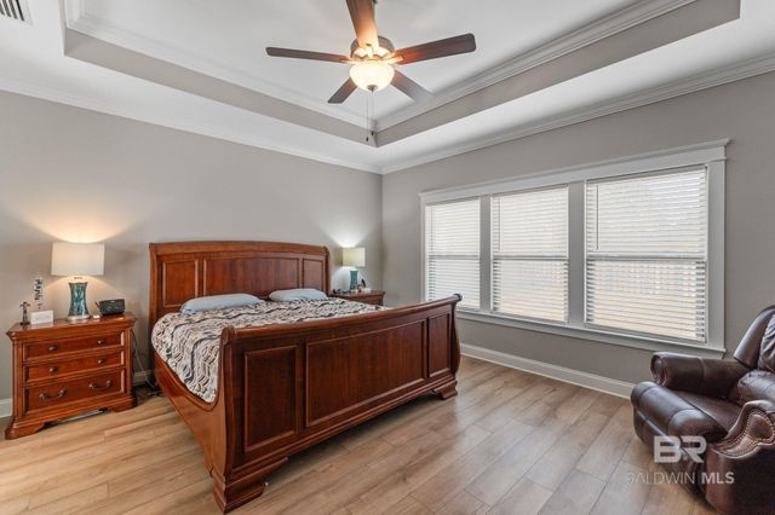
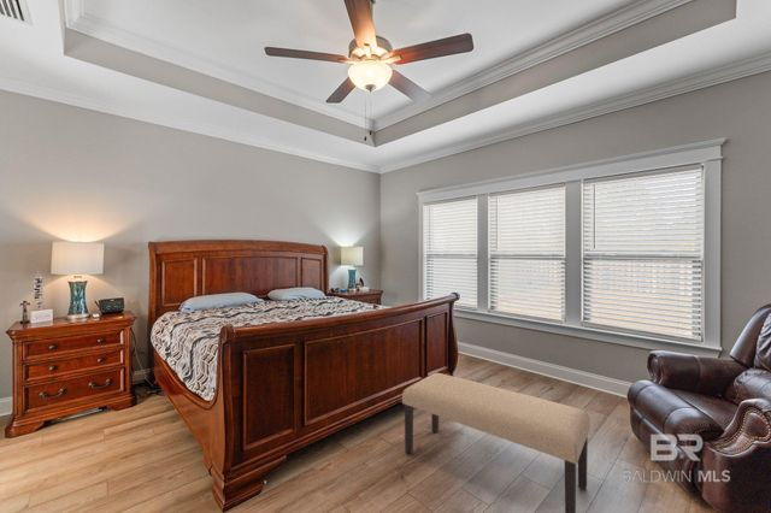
+ bench [401,372,592,513]
